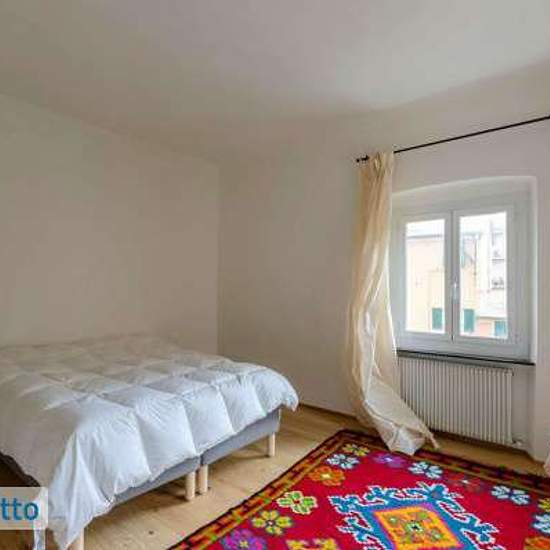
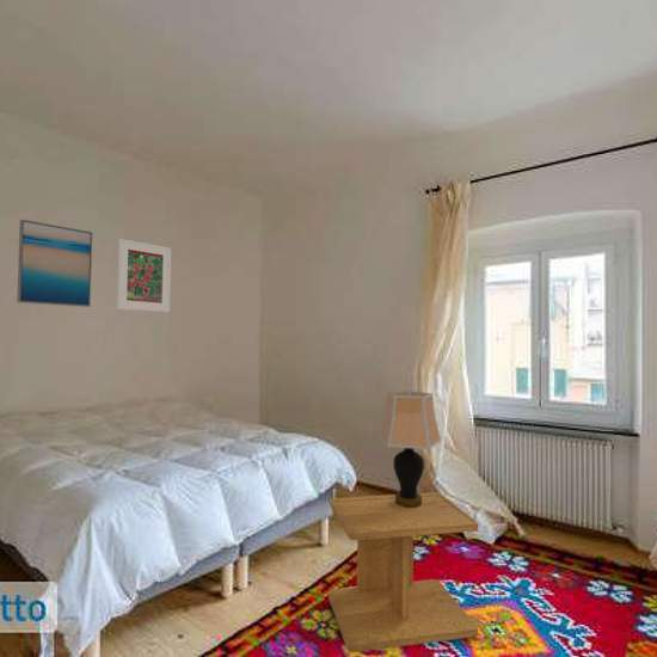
+ wall art [16,219,93,308]
+ side table [327,491,479,653]
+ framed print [116,238,172,313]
+ table lamp [376,389,443,508]
